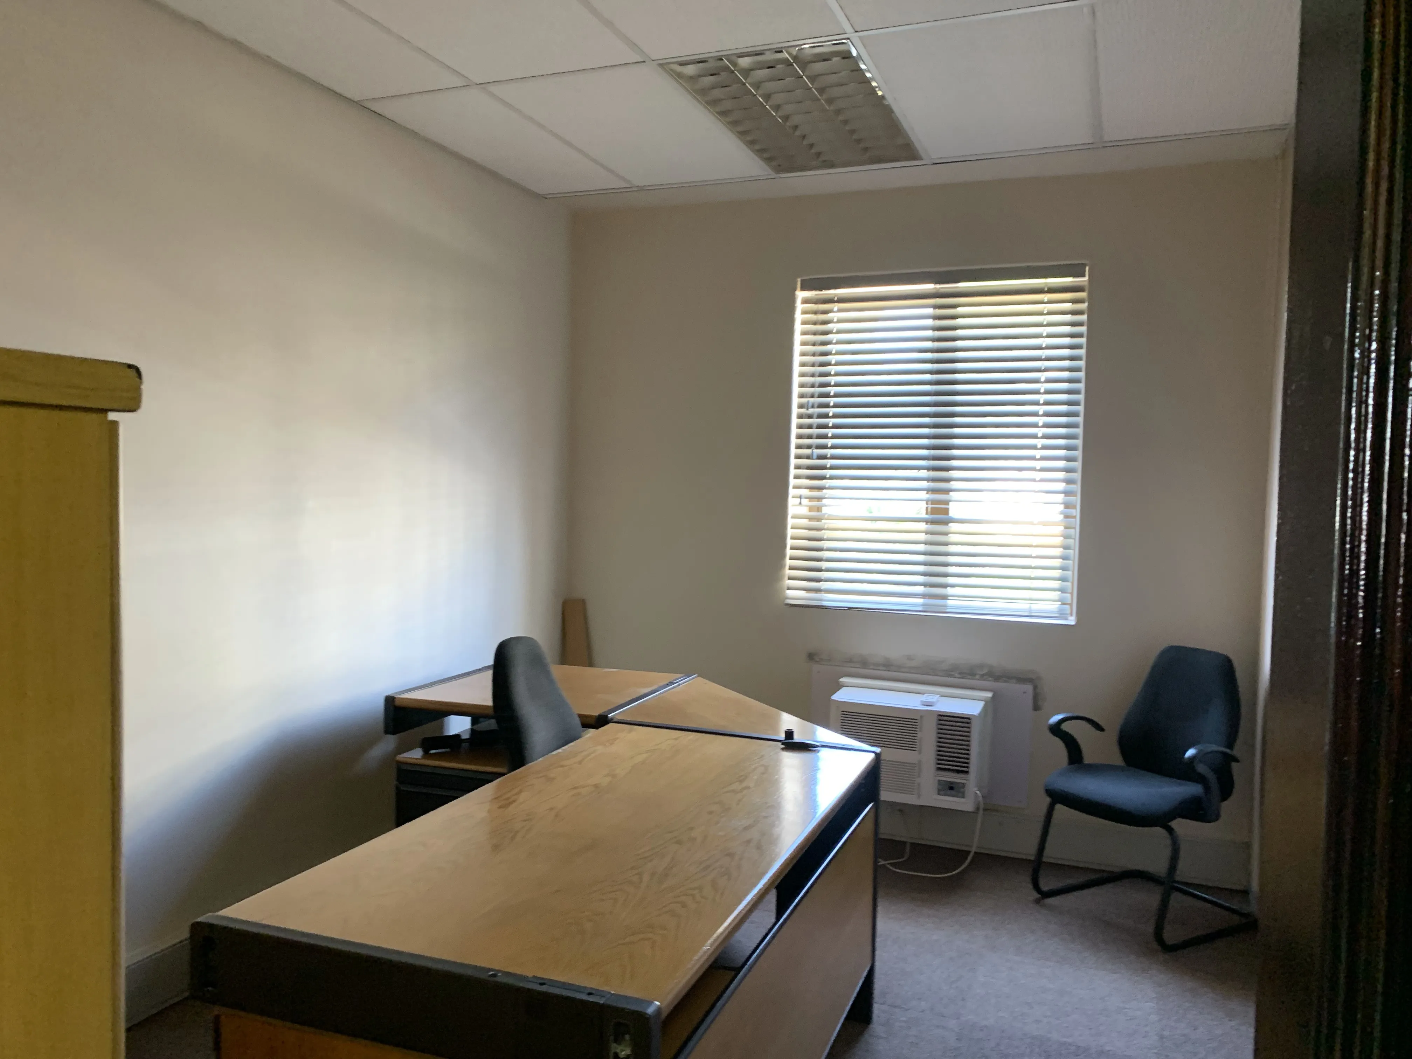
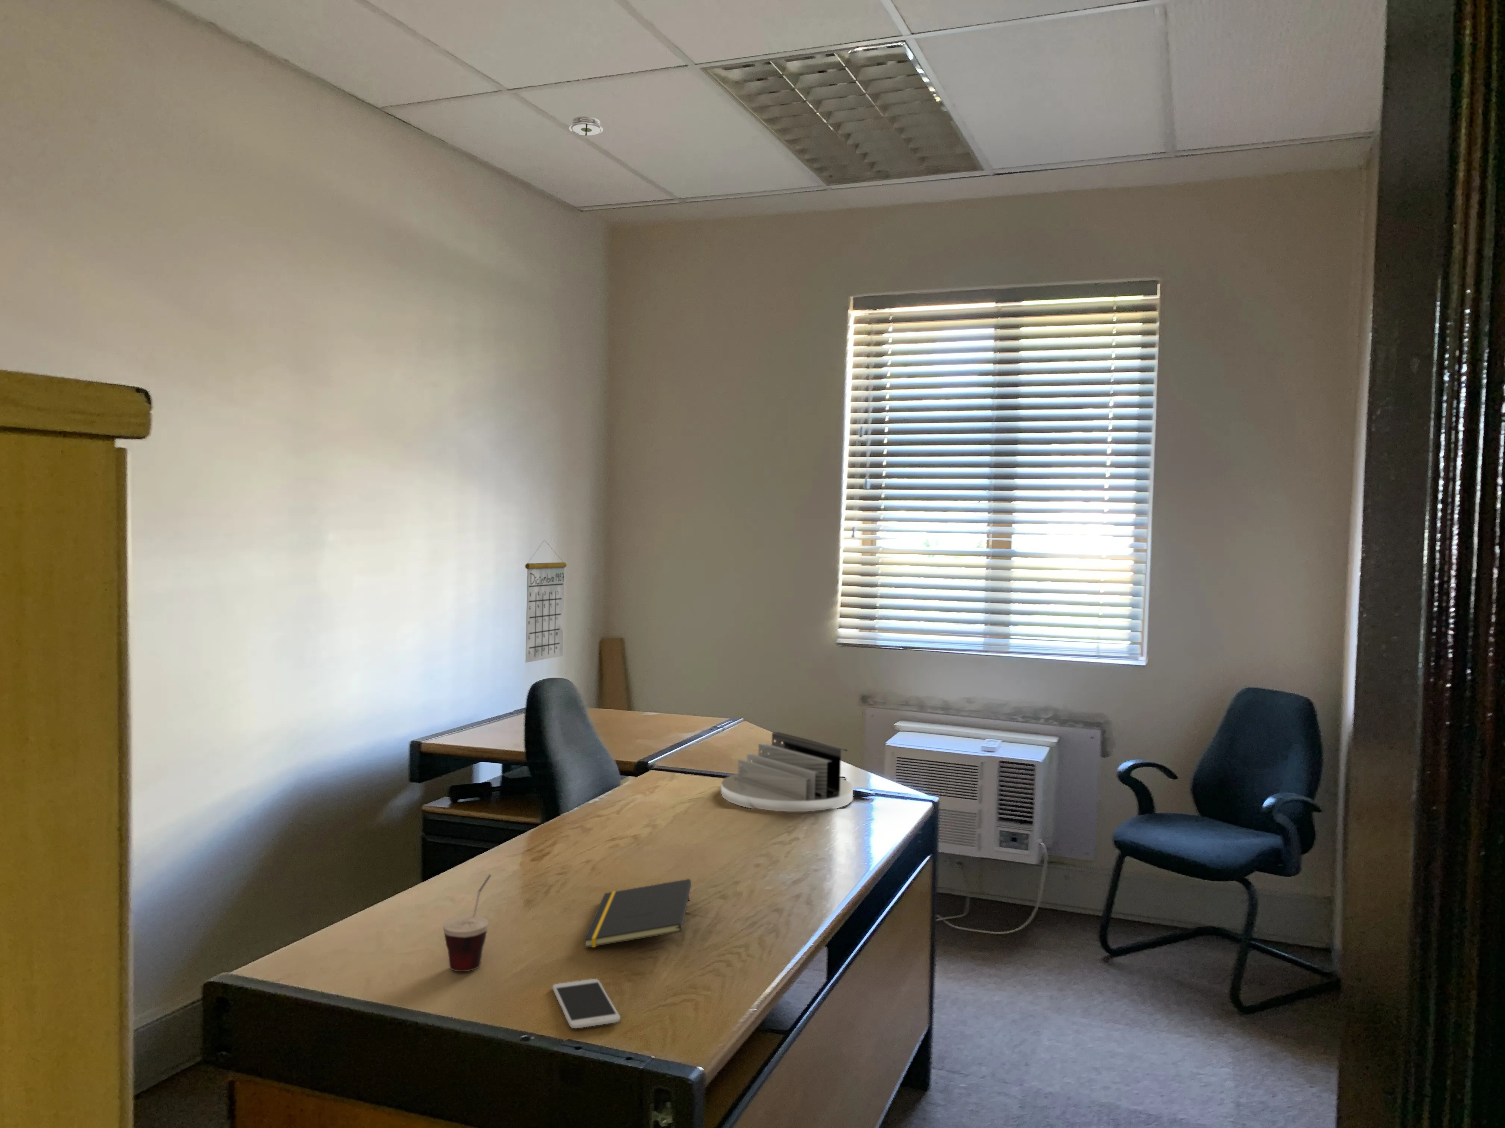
+ desk organizer [721,731,853,812]
+ notepad [583,878,692,949]
+ cup [442,874,492,972]
+ smoke detector [568,116,603,136]
+ smartphone [552,979,621,1028]
+ calendar [525,539,566,664]
